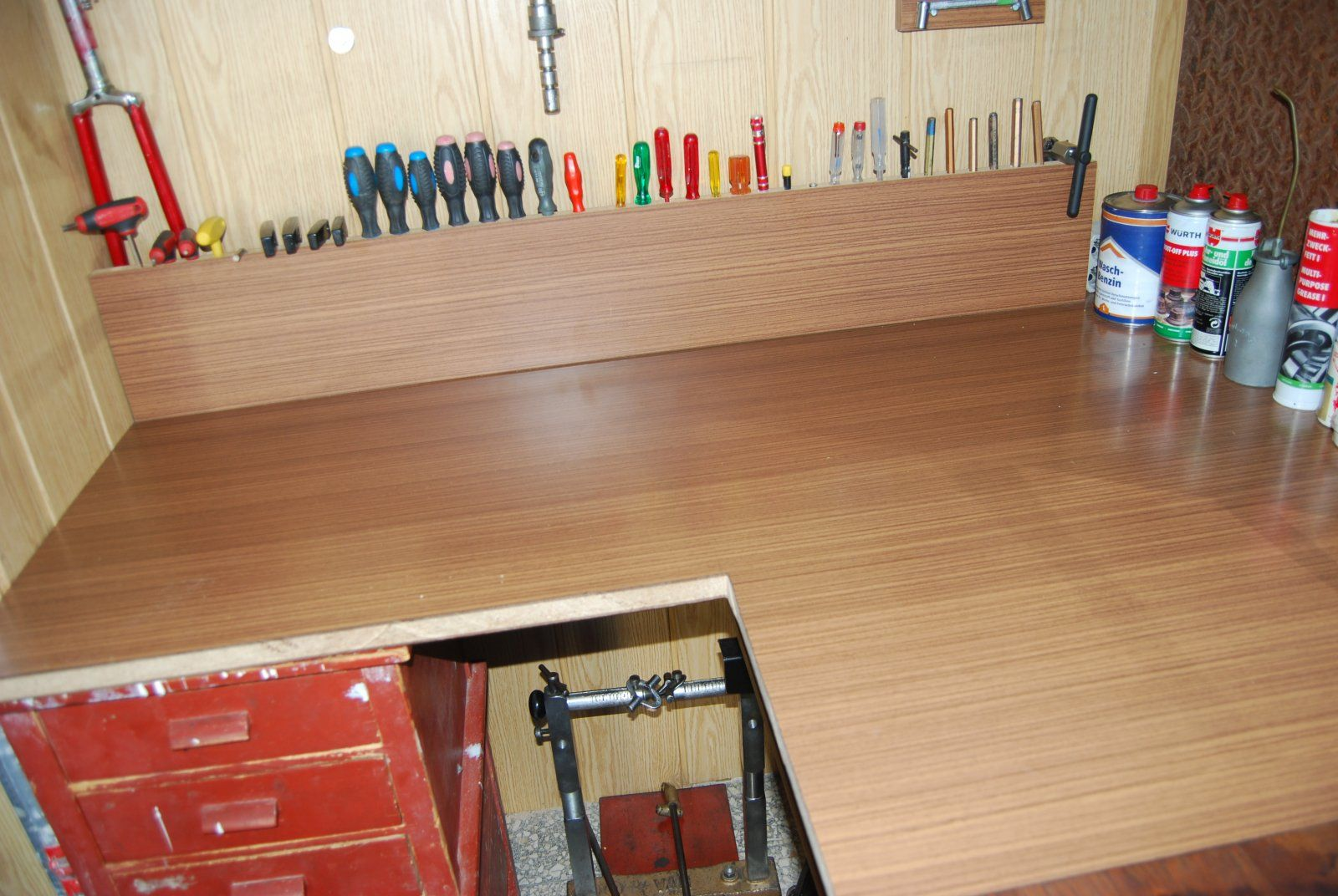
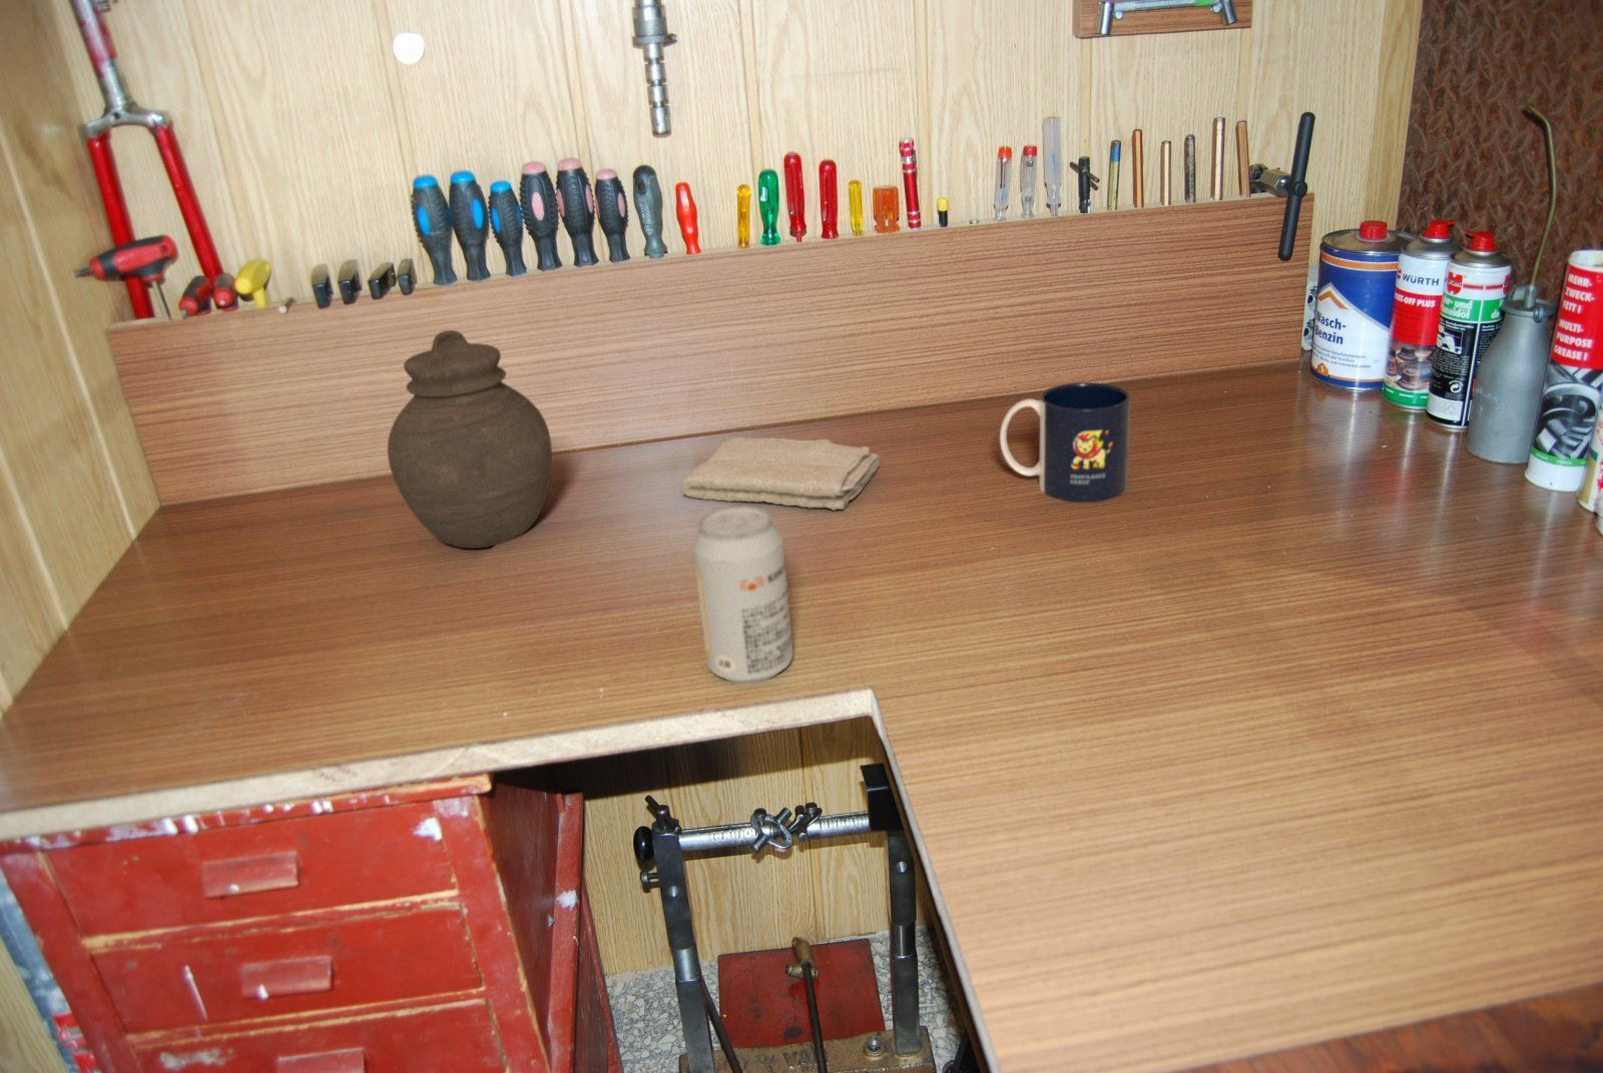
+ washcloth [680,436,881,511]
+ jar [387,329,554,550]
+ mug [999,381,1132,503]
+ beverage can [691,505,794,685]
